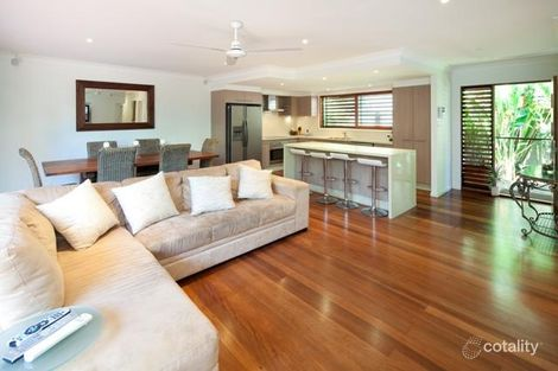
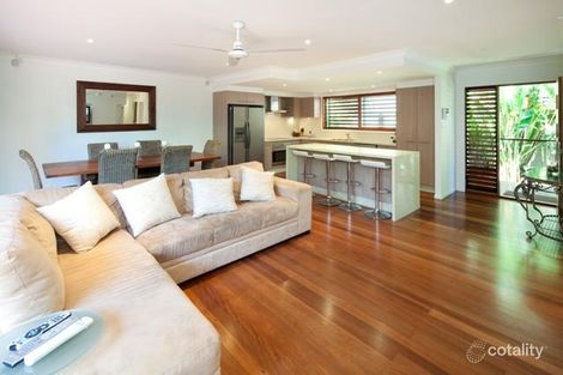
- indoor plant [482,164,509,197]
